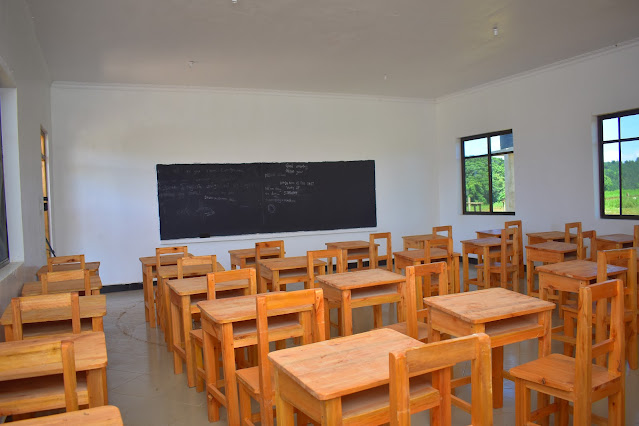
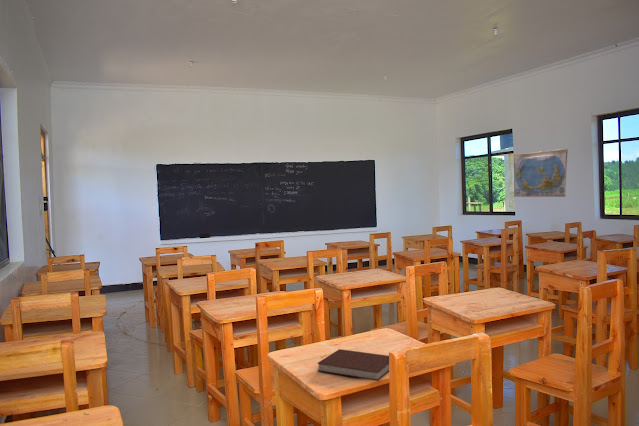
+ world map [513,148,568,198]
+ notebook [316,348,390,382]
